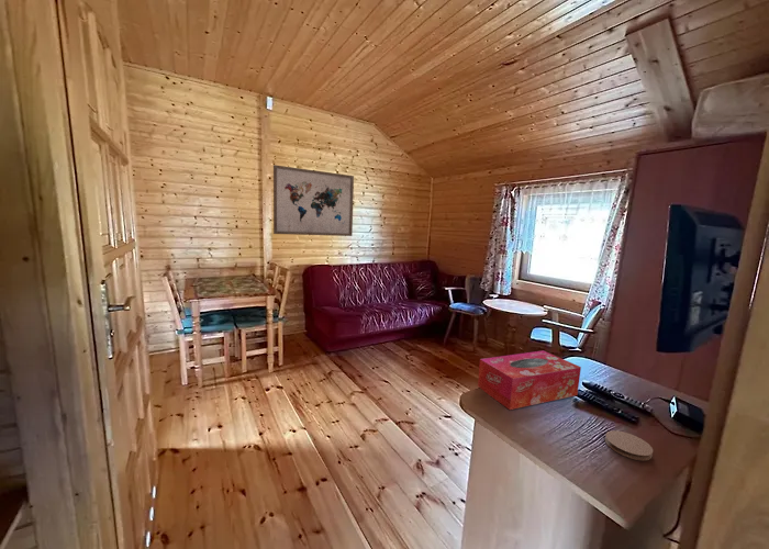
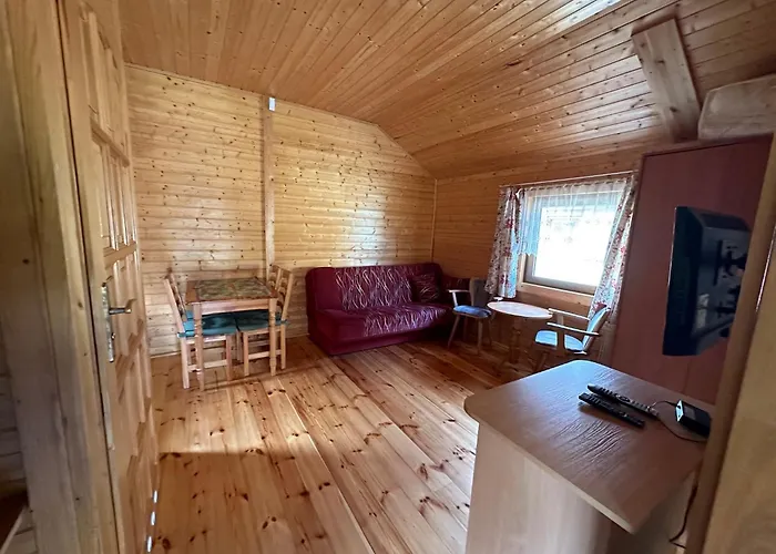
- tissue box [477,349,582,411]
- wall art [272,164,355,237]
- coaster [604,429,654,461]
